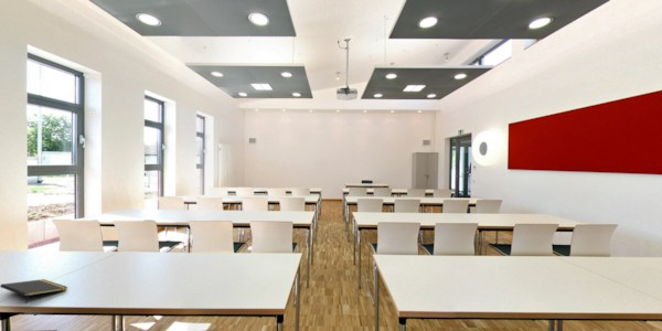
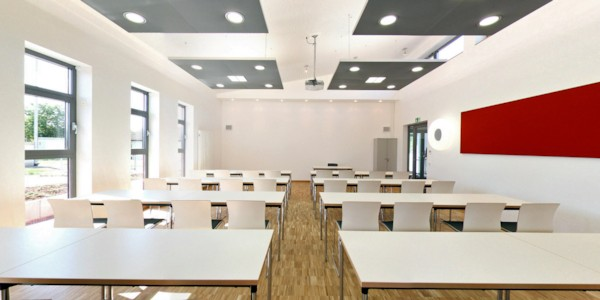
- notepad [0,278,68,305]
